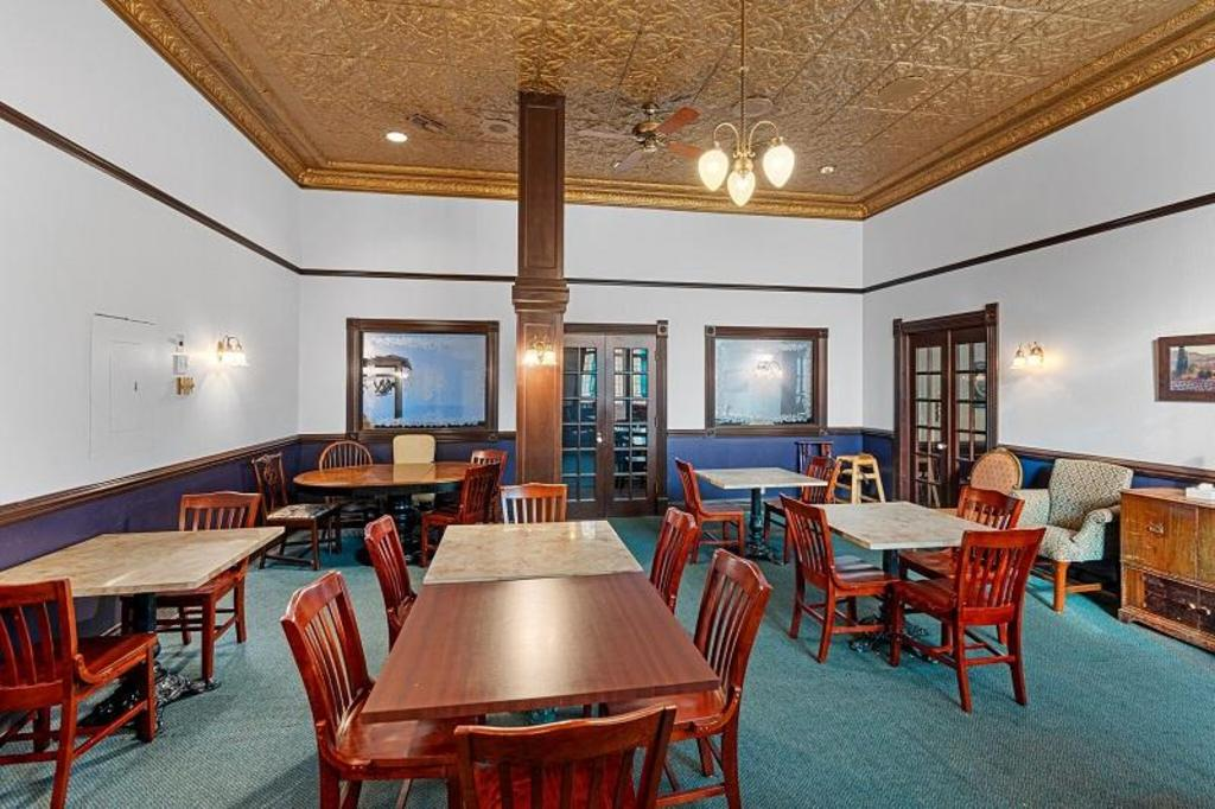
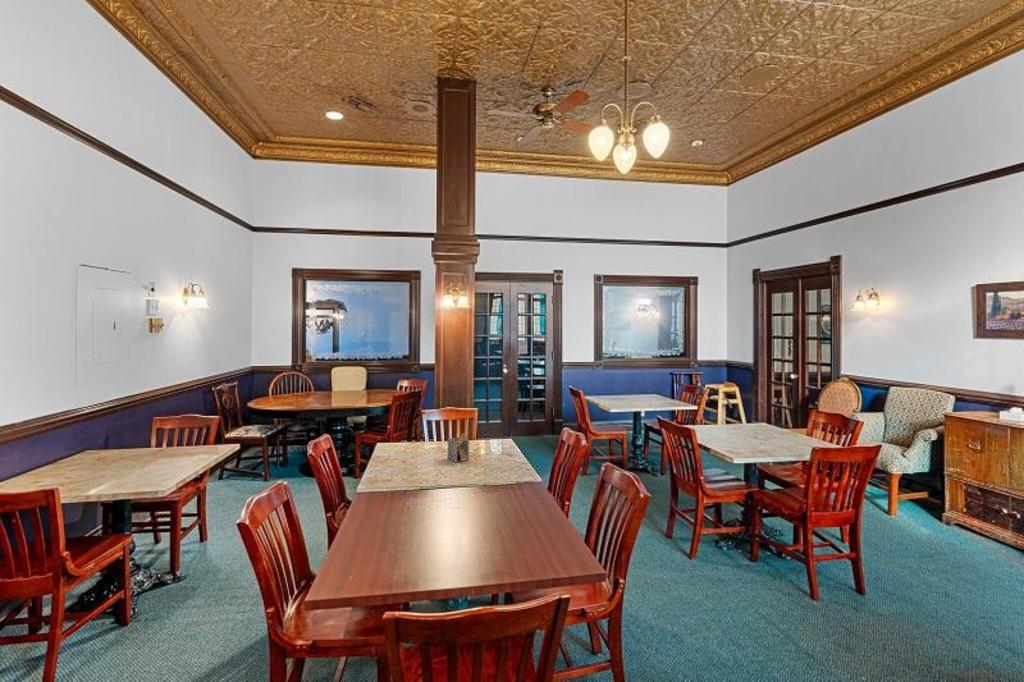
+ napkin holder [447,432,470,463]
